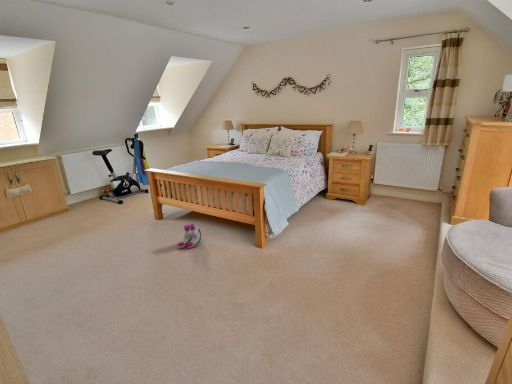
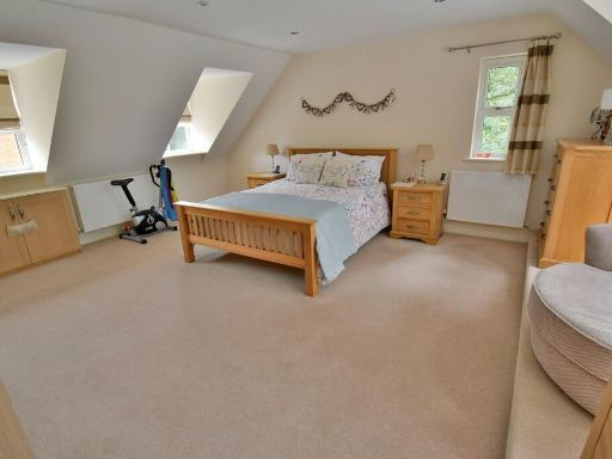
- boots [177,223,203,250]
